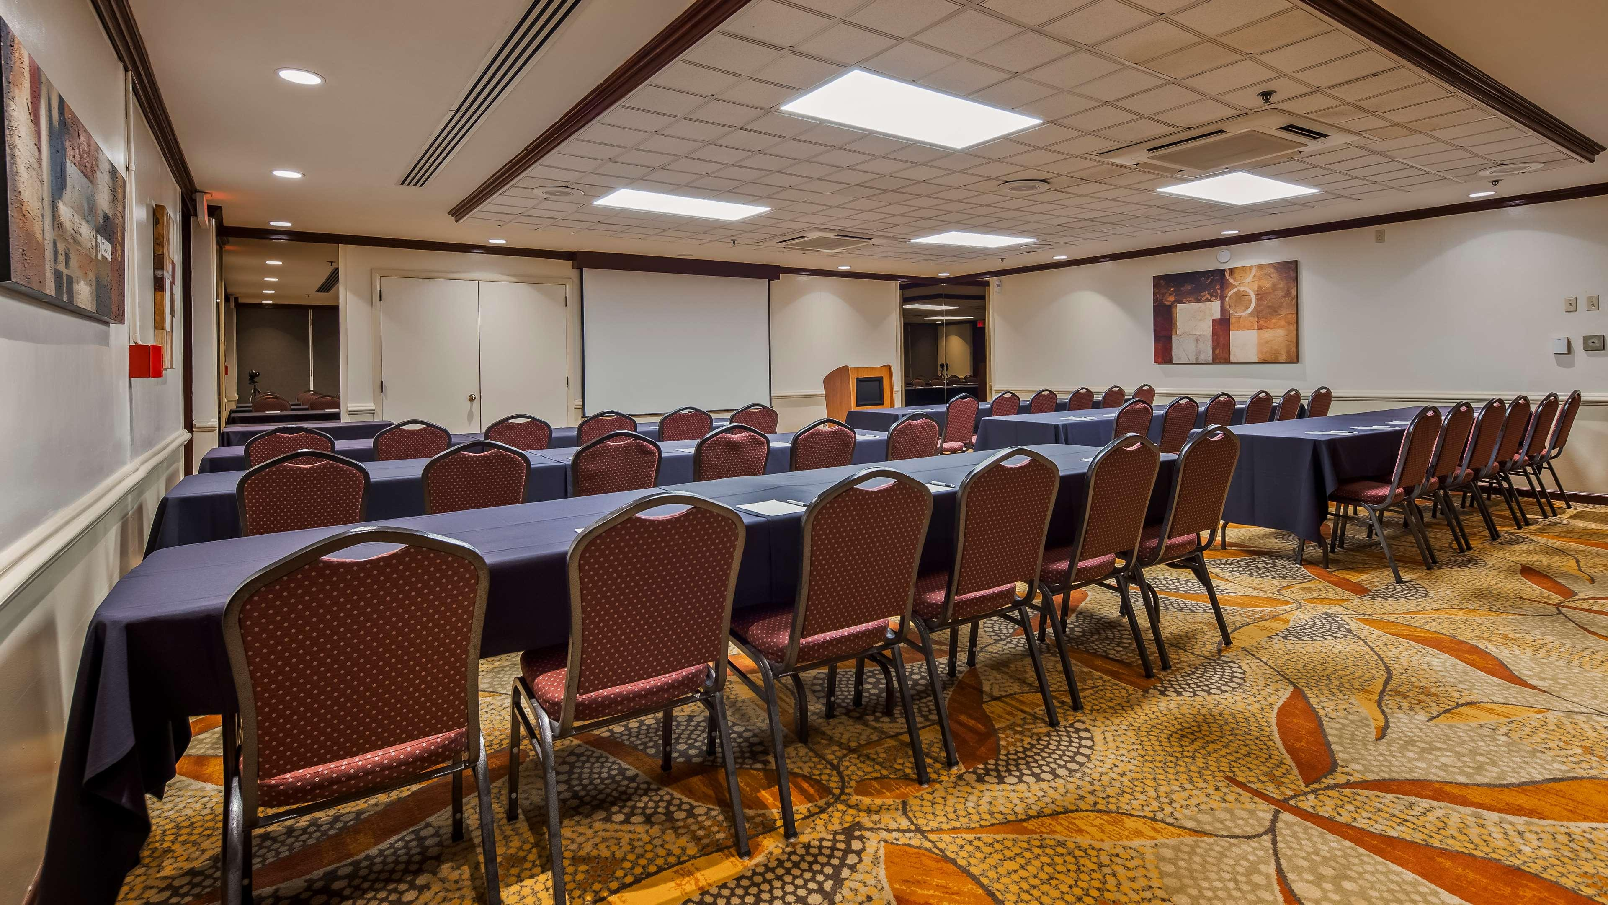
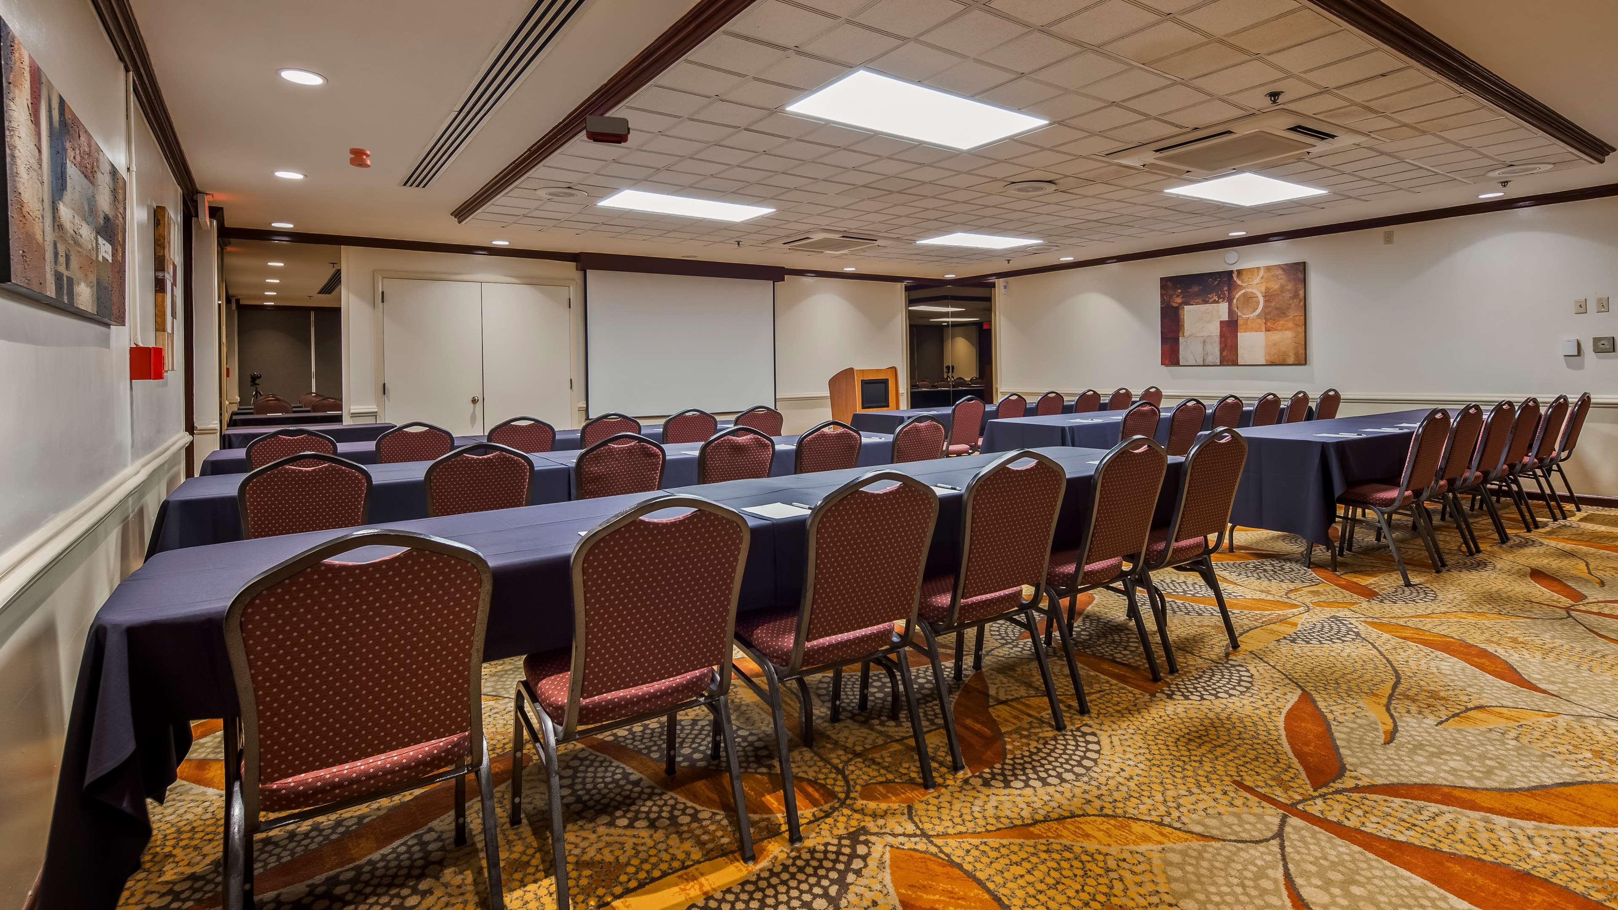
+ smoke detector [349,148,371,168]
+ projector [585,114,630,144]
